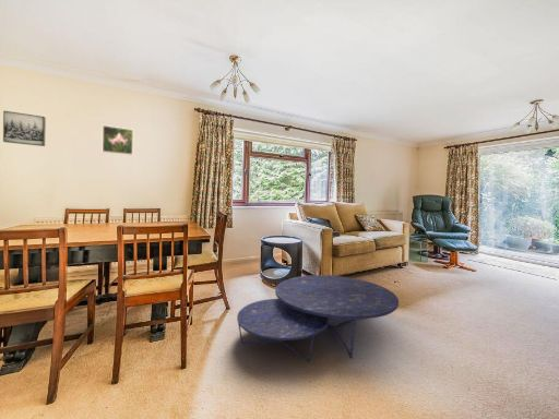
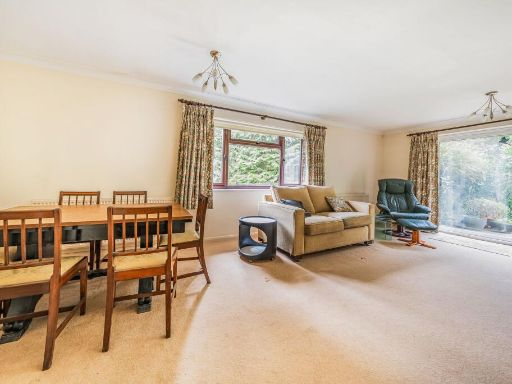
- nesting table [236,274,400,363]
- wall art [2,109,47,147]
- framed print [102,124,134,156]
